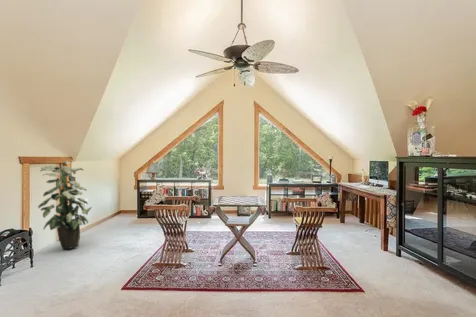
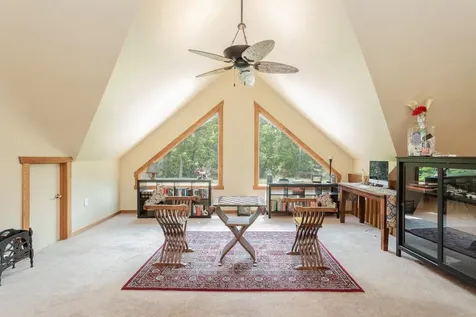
- indoor plant [37,160,93,250]
